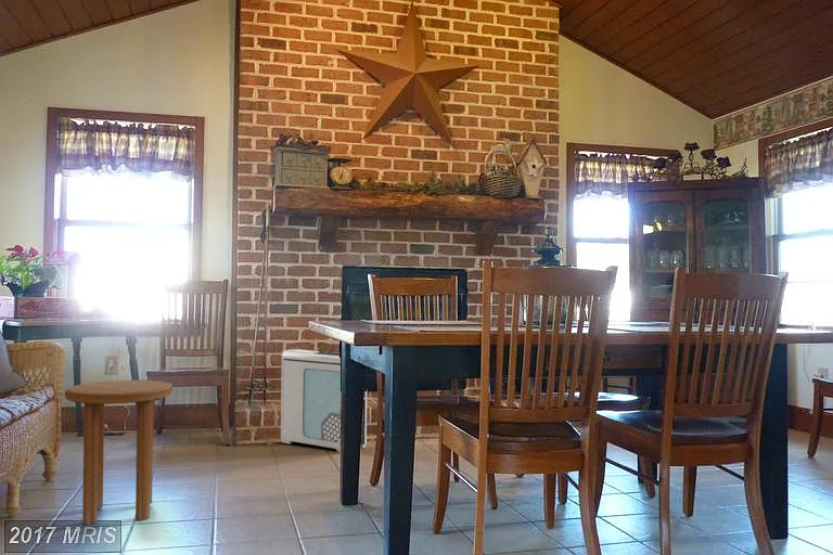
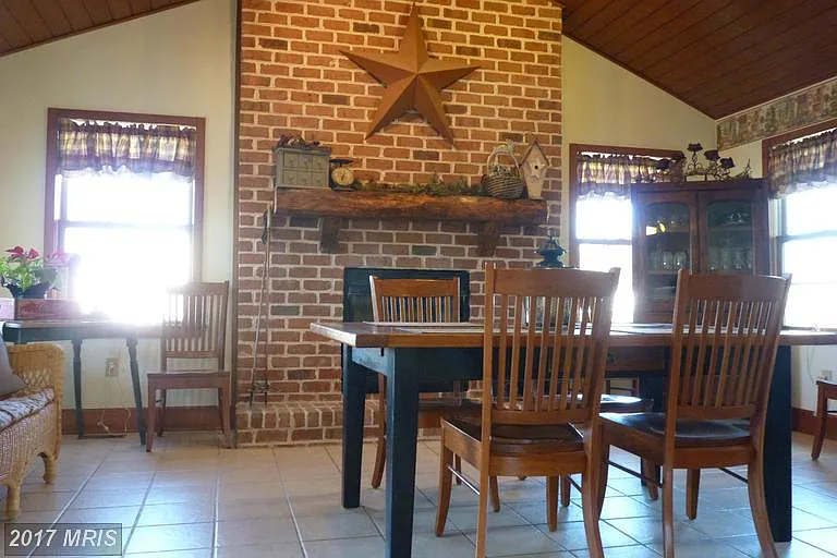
- side table [64,379,175,526]
- air purifier [280,348,368,453]
